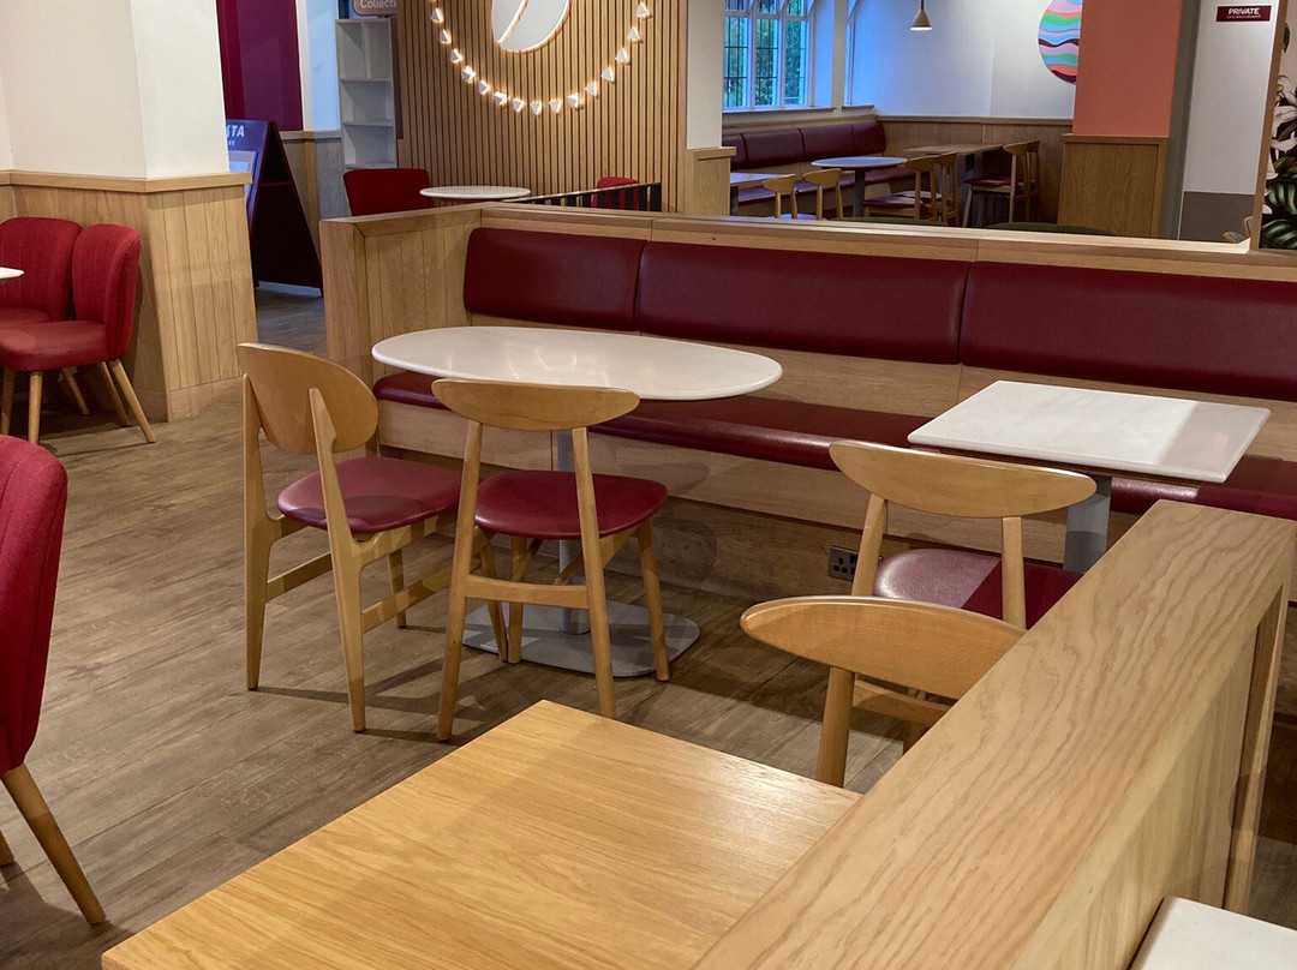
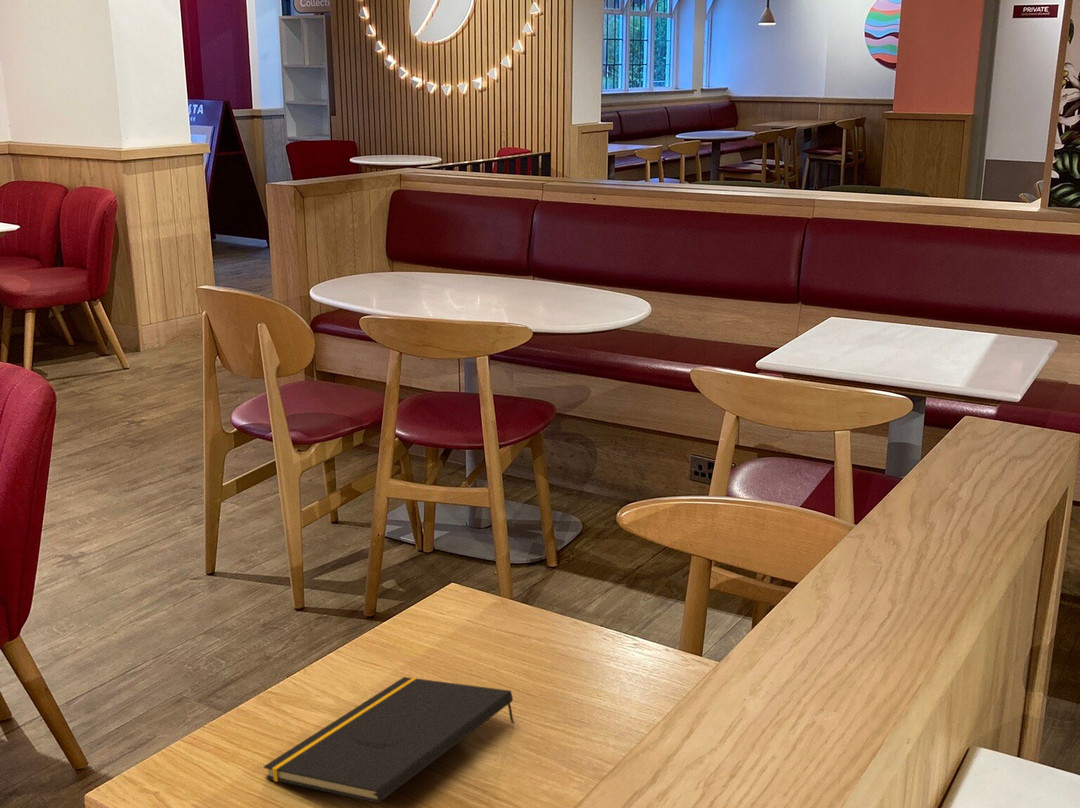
+ notepad [263,676,515,804]
